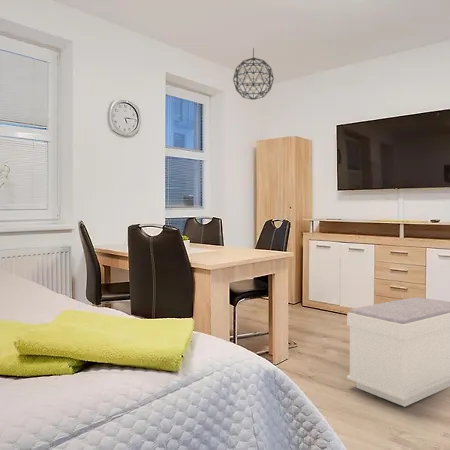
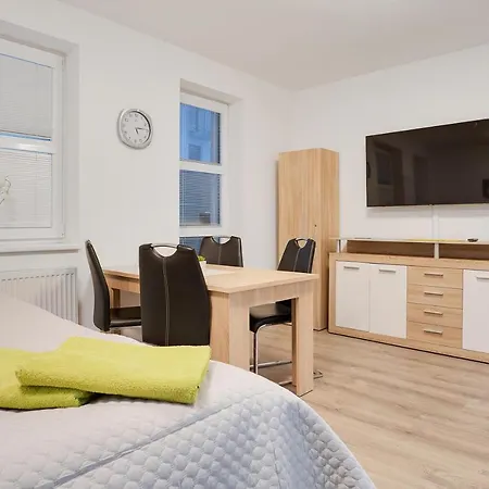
- pendant light [232,47,275,101]
- bench [346,296,450,408]
